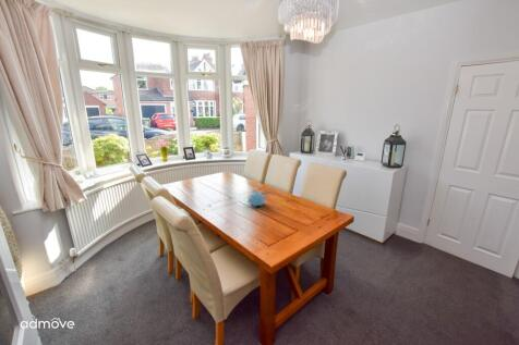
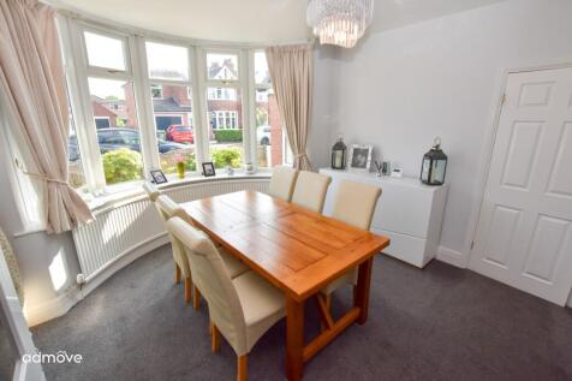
- teapot [246,188,269,208]
